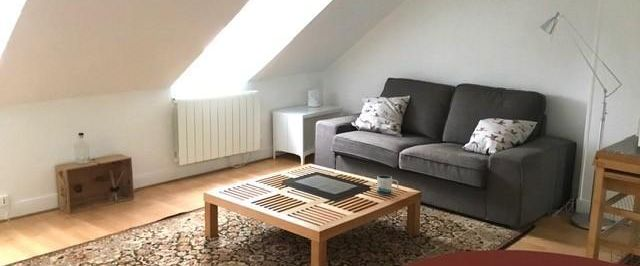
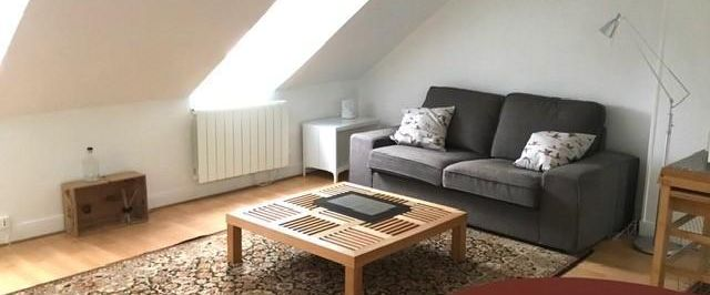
- mug [376,174,399,196]
